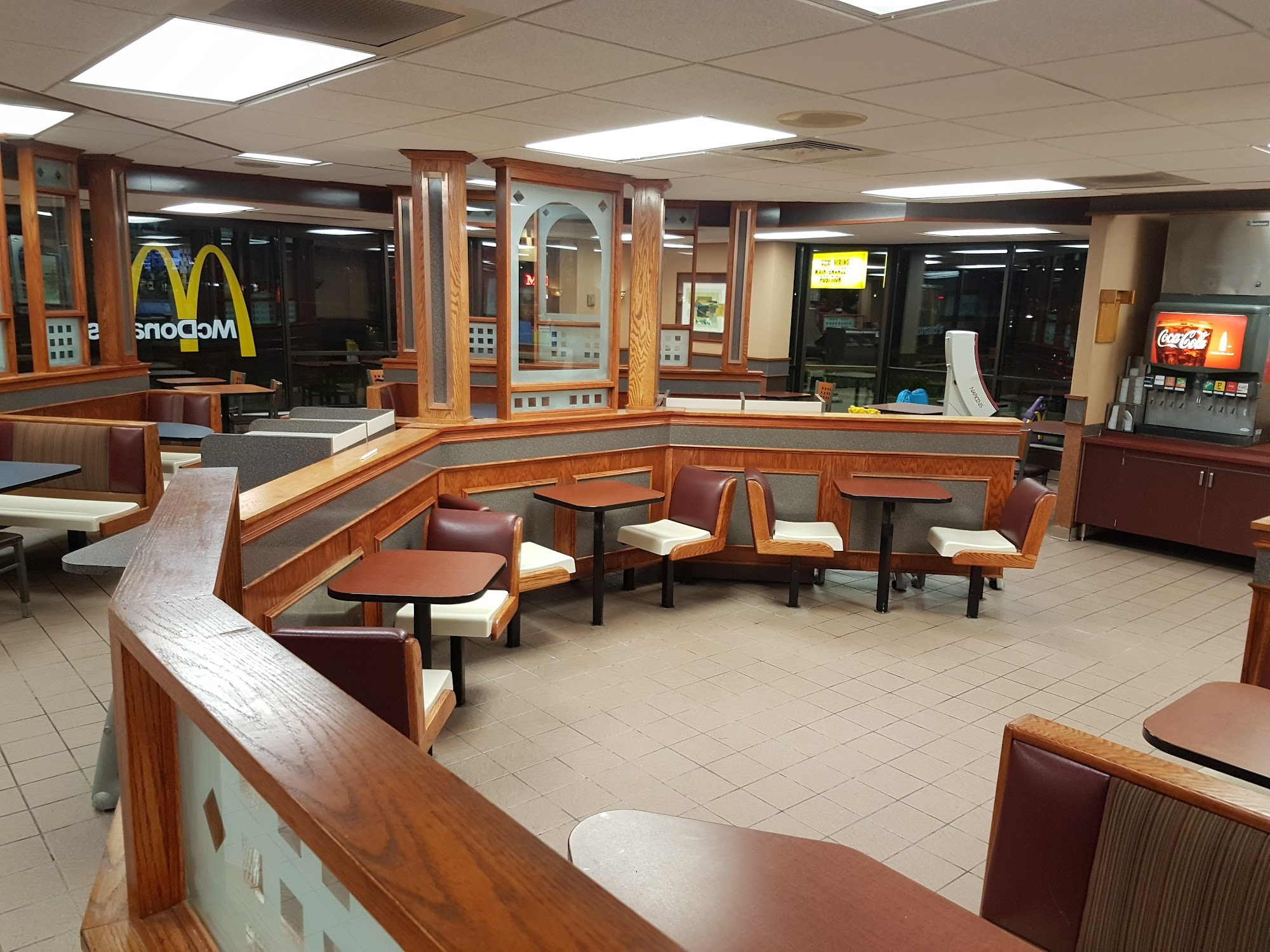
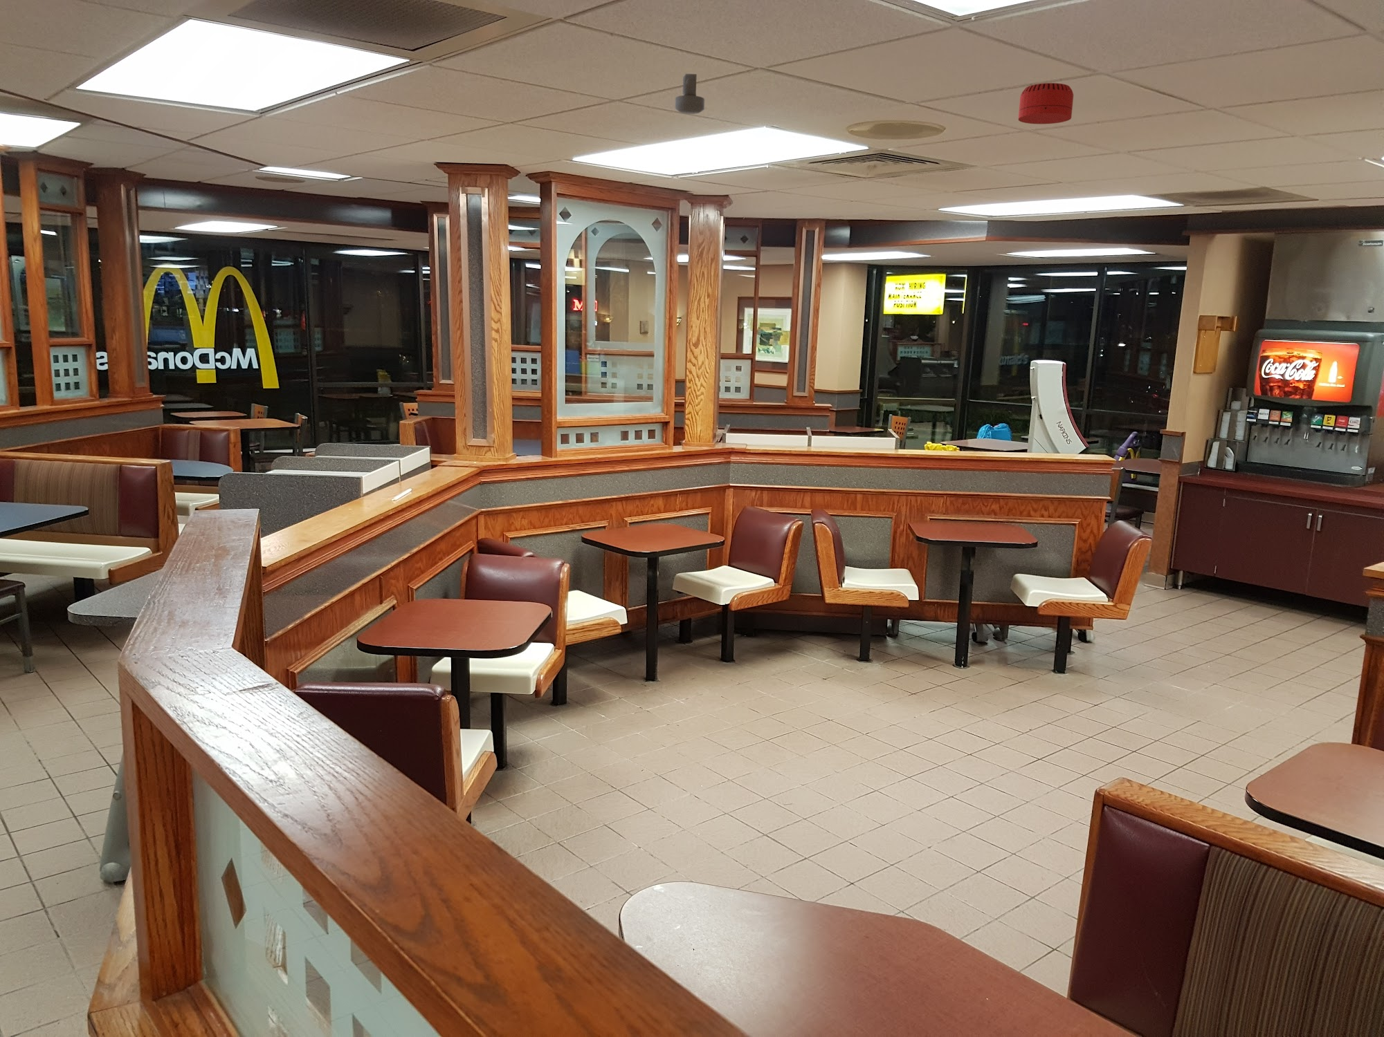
+ smoke detector [1017,83,1075,124]
+ security camera [673,73,705,114]
